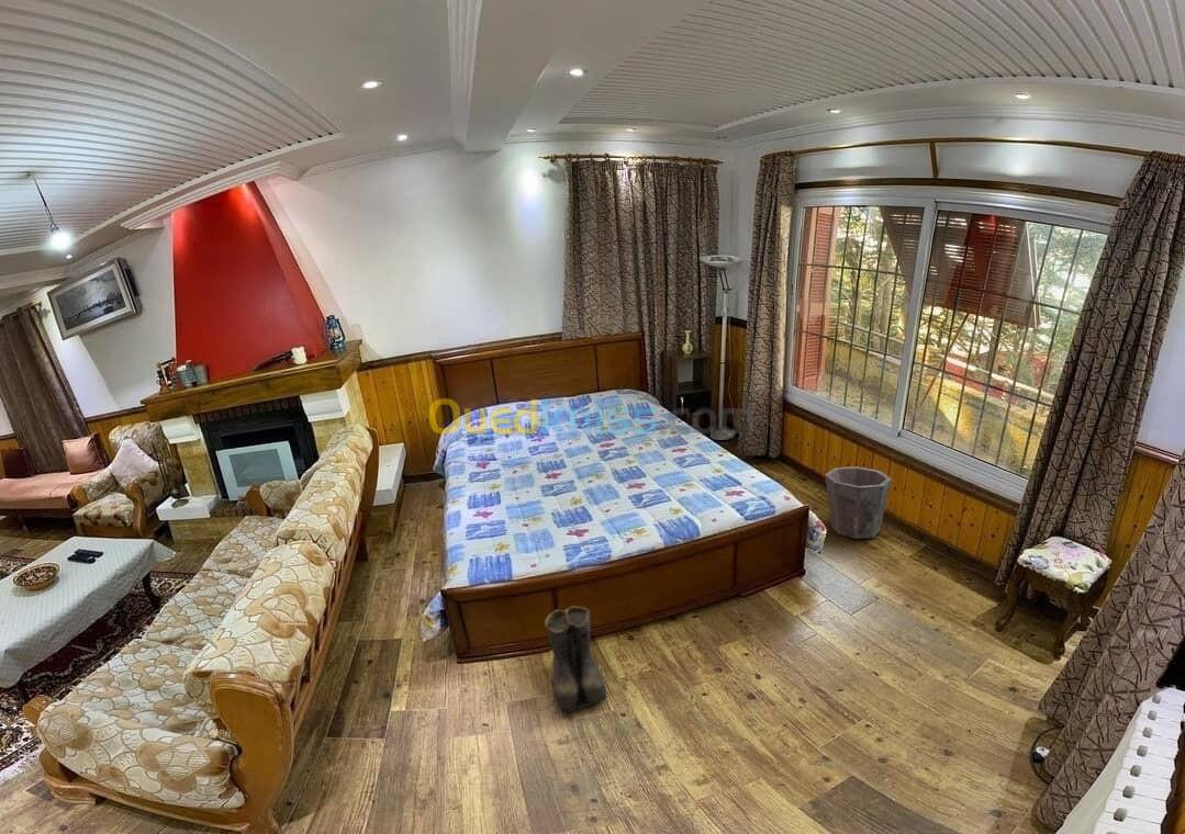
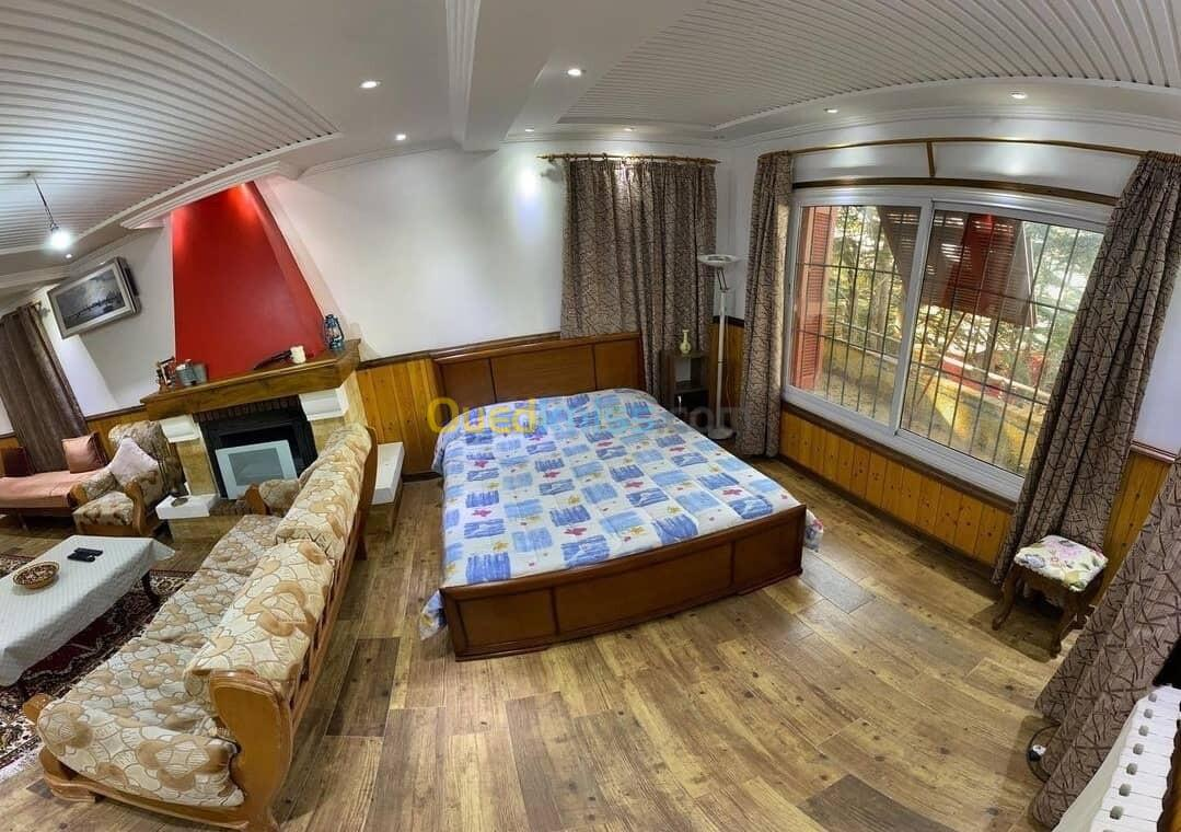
- waste bin [824,465,893,540]
- boots [544,605,610,713]
